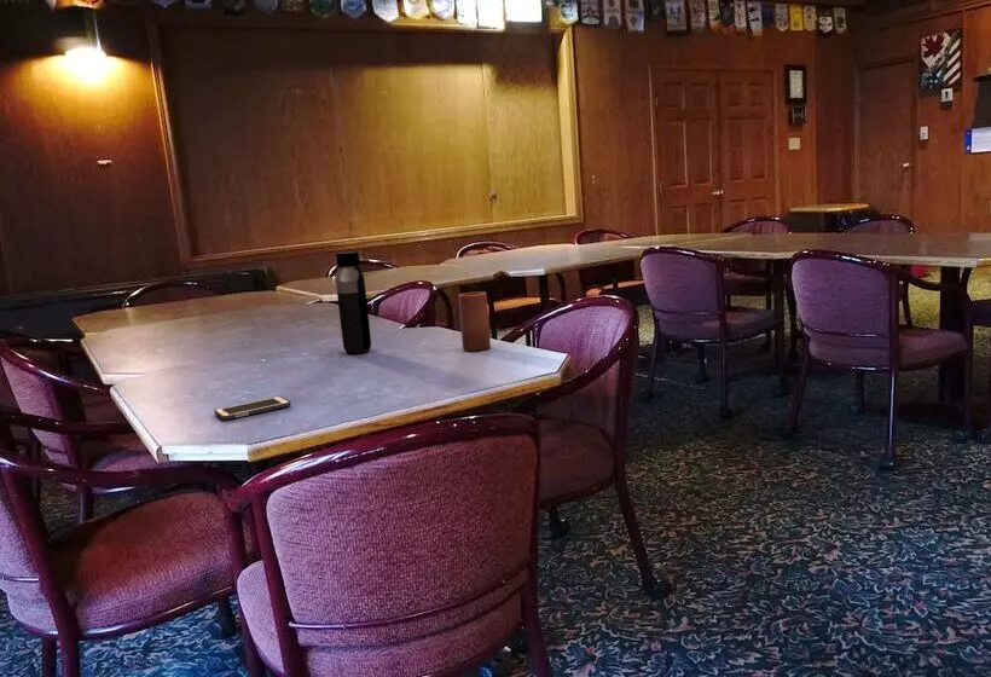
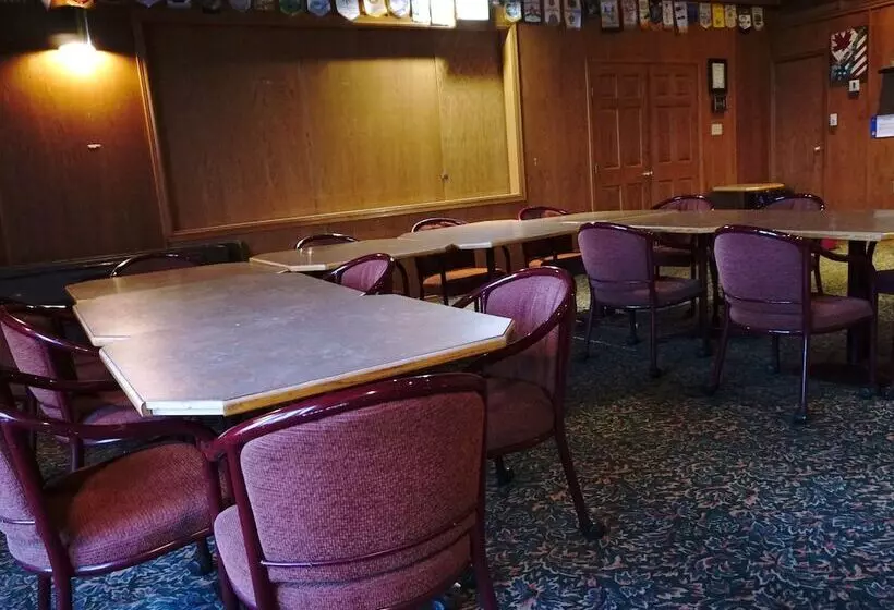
- candle [458,290,492,352]
- water bottle [335,250,372,355]
- cell phone [213,395,292,421]
